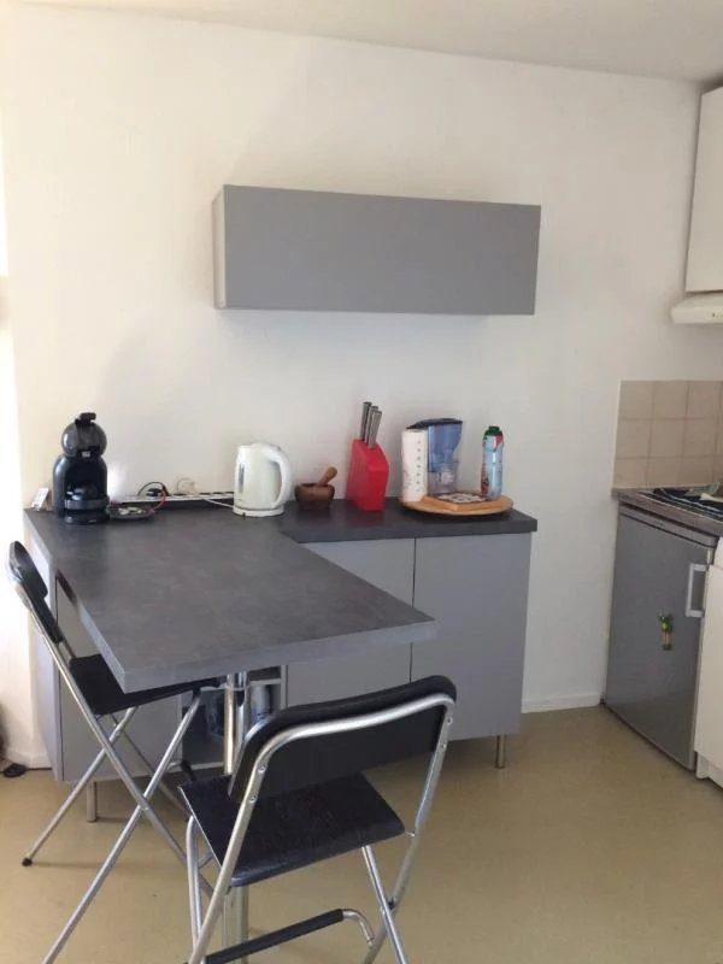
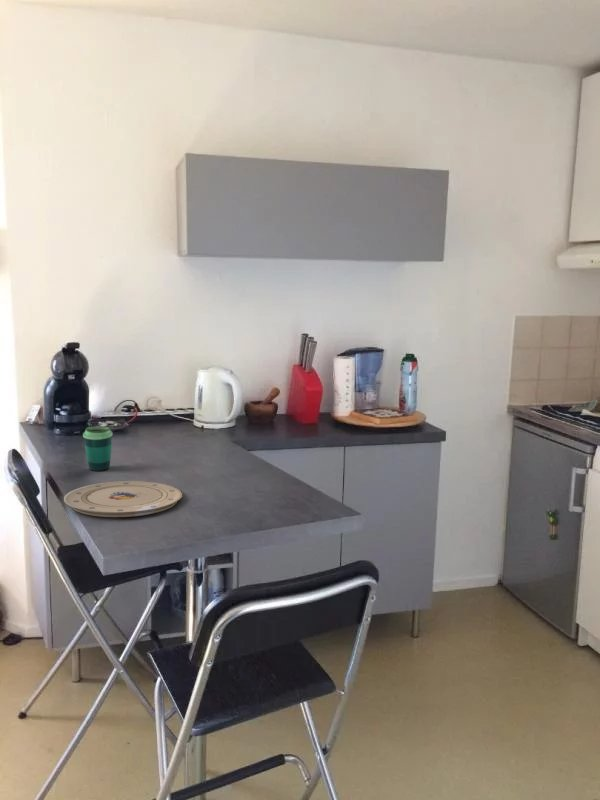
+ plate [63,480,184,518]
+ cup [82,425,114,472]
